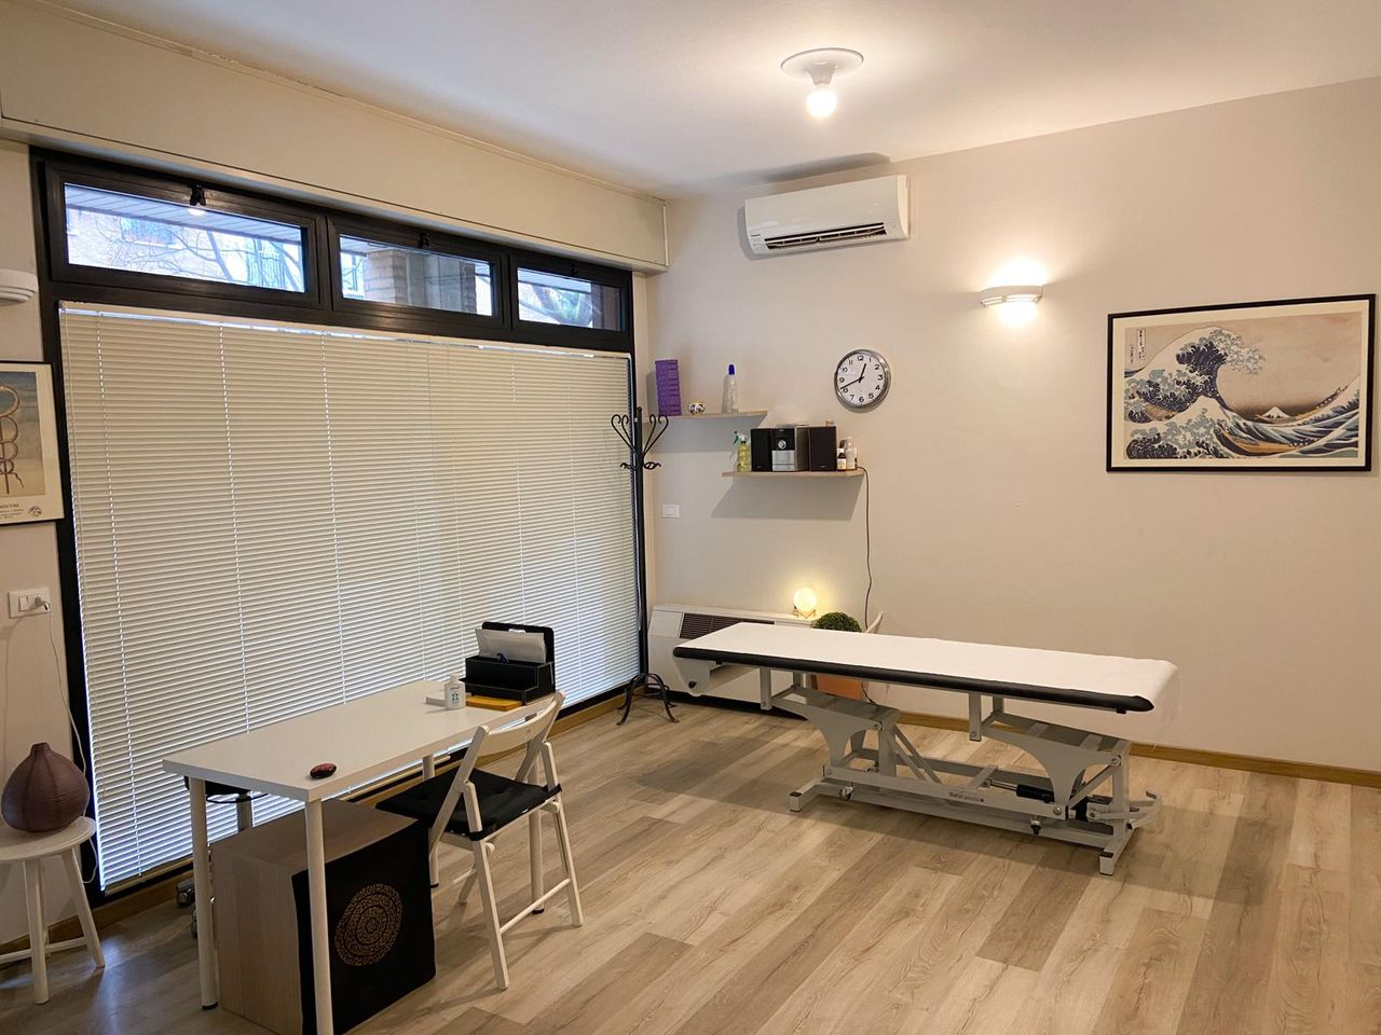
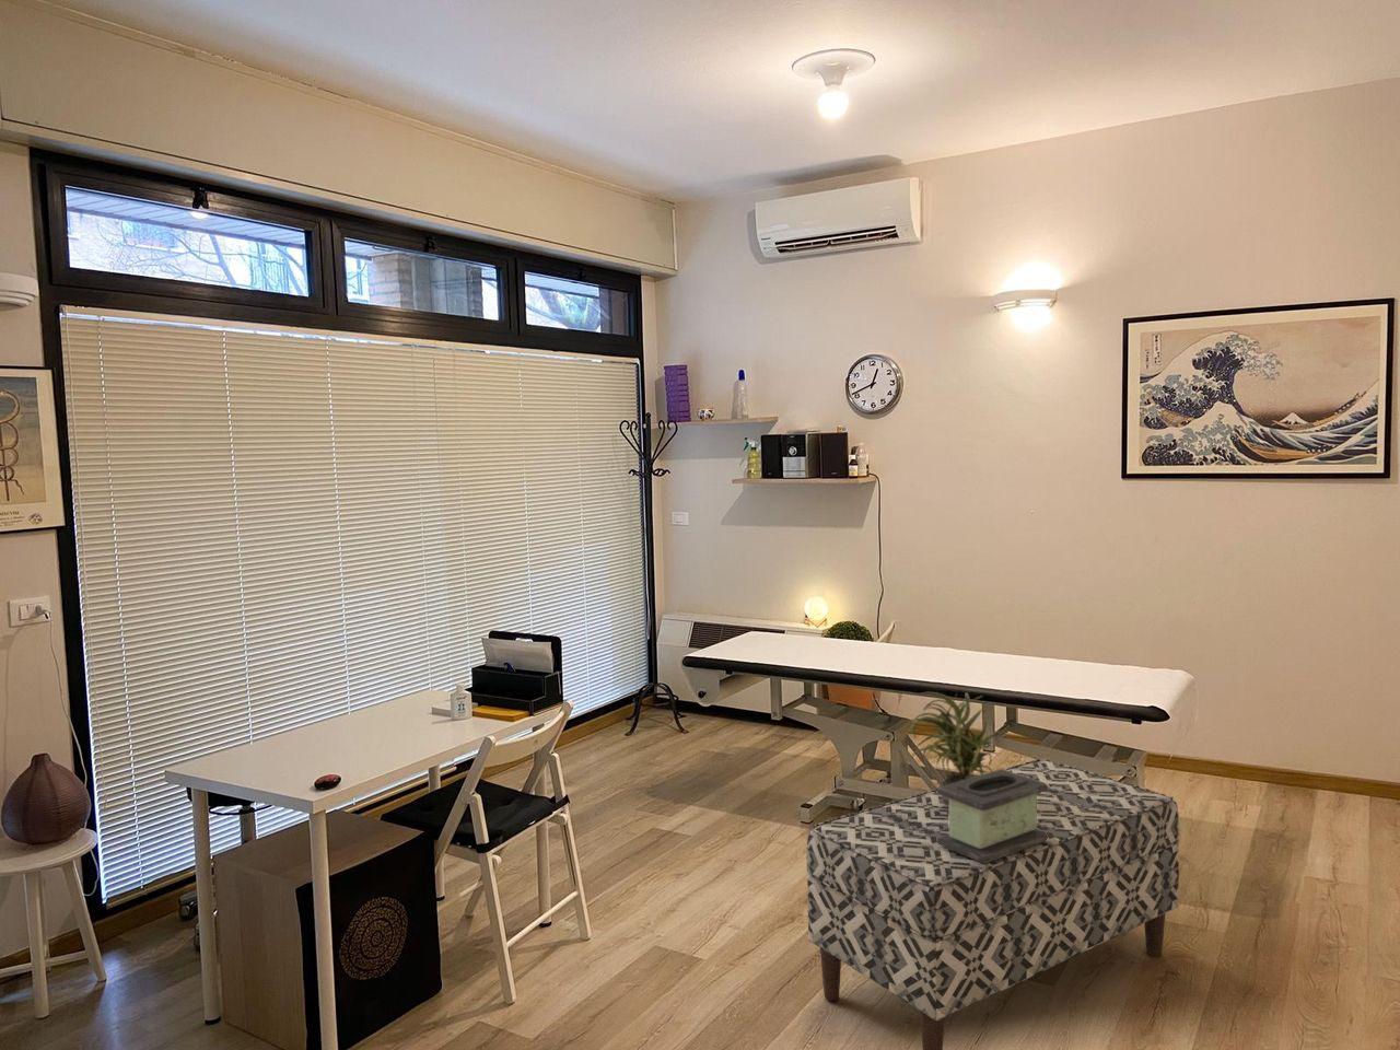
+ bench [805,758,1181,1050]
+ tissue box [936,768,1048,863]
+ potted plant [904,690,1012,806]
